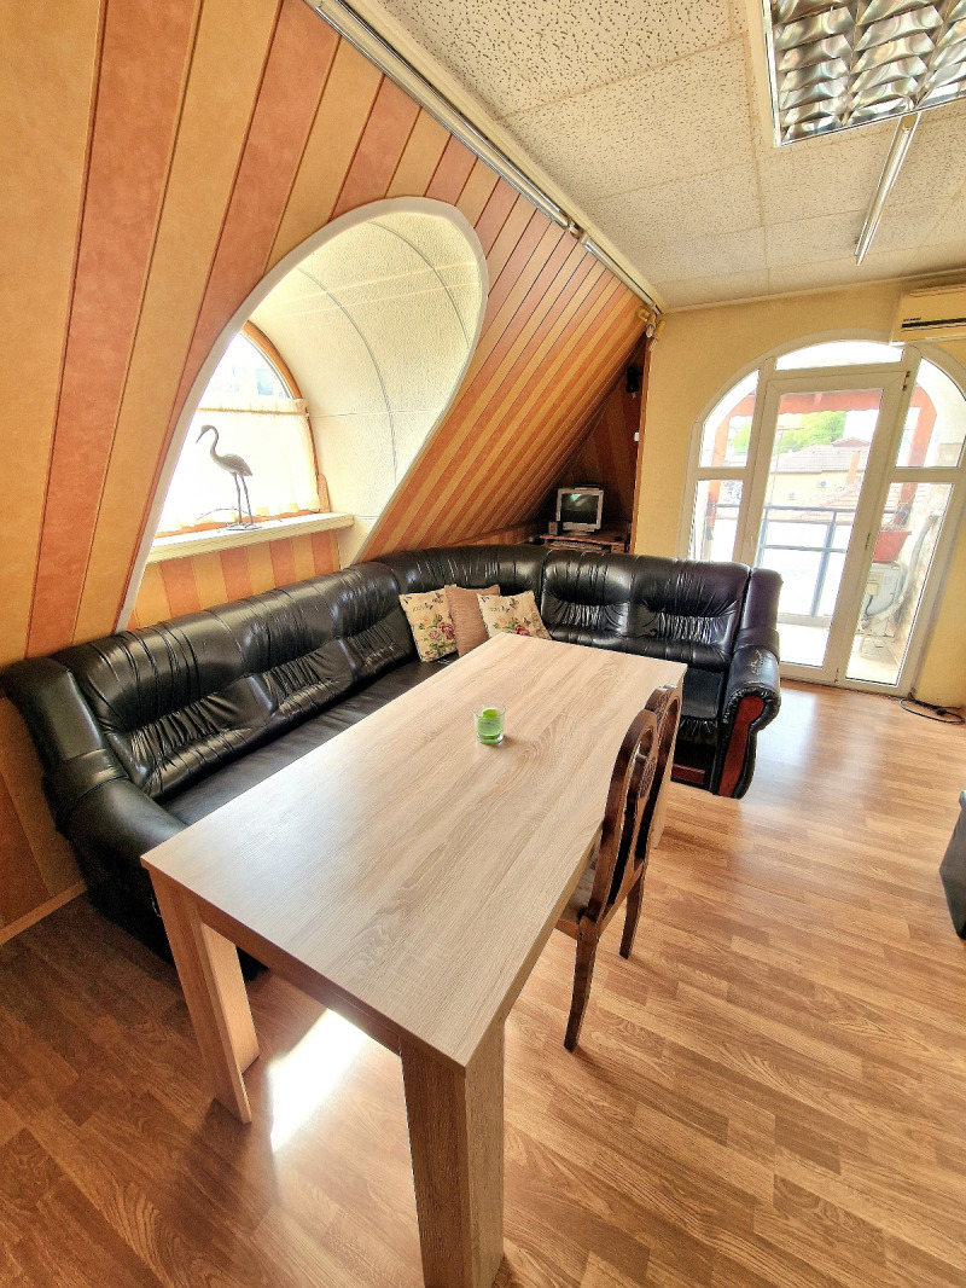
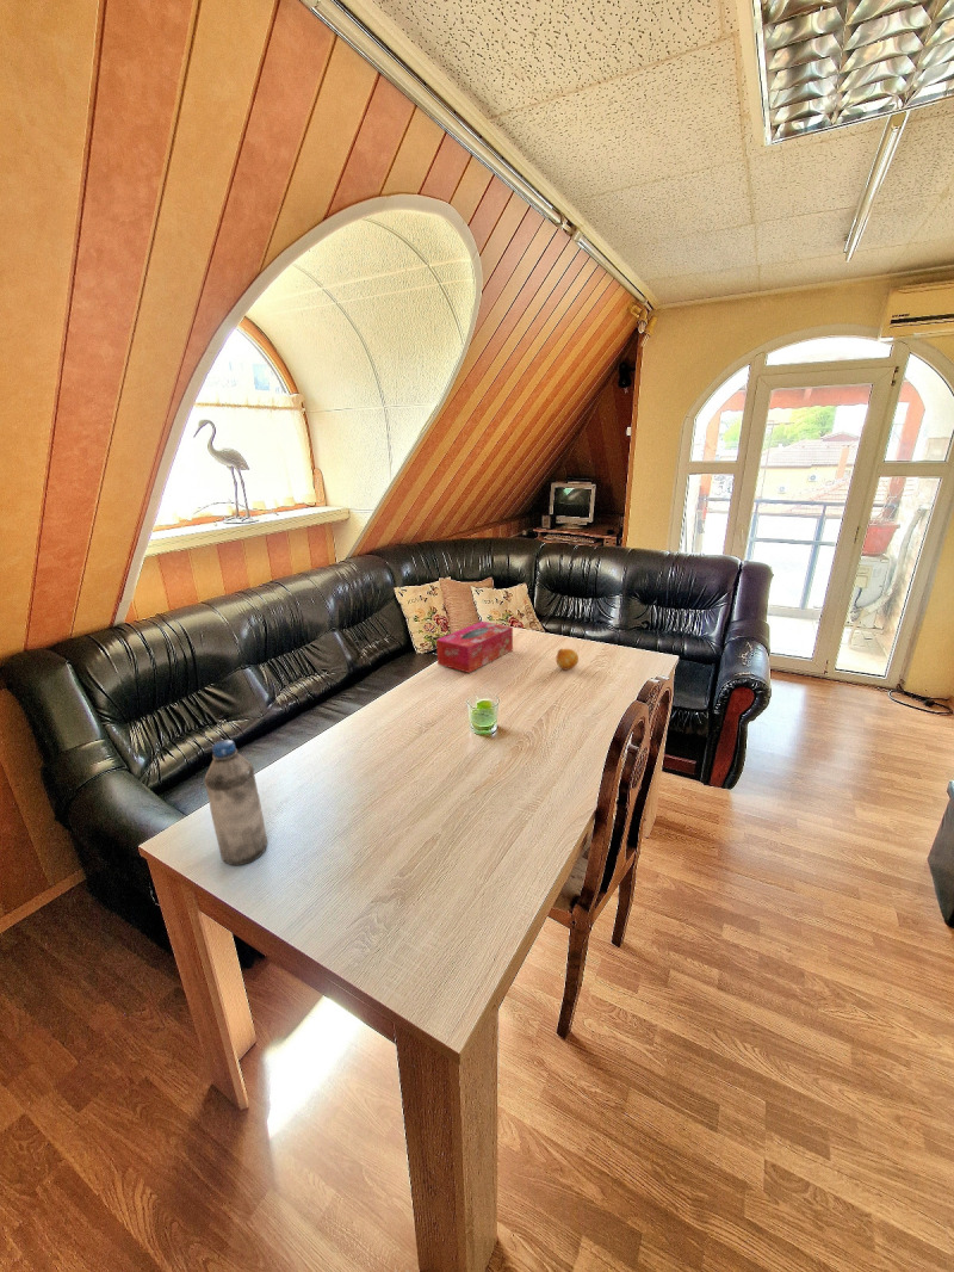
+ fruit [555,648,580,671]
+ water bottle [203,739,268,866]
+ tissue box [435,620,514,674]
